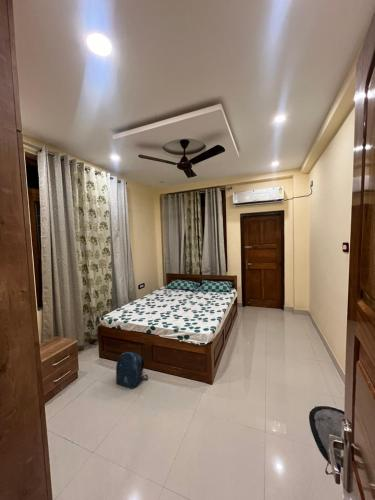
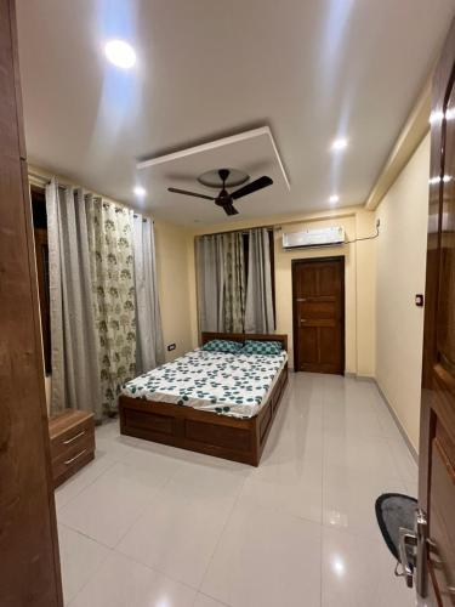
- backpack [115,351,150,390]
